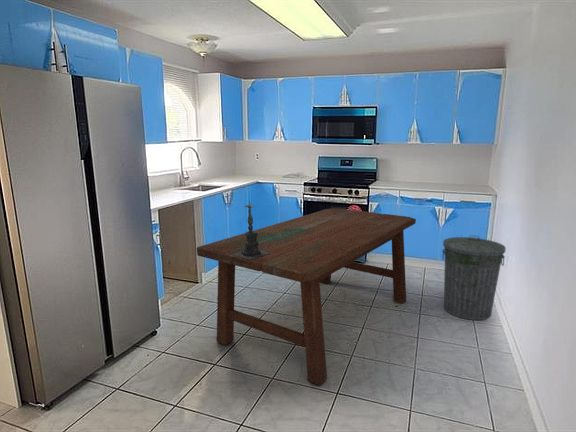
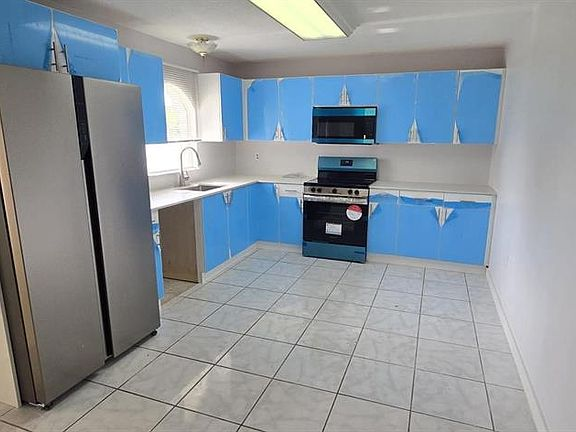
- trash can [441,234,507,321]
- dining table [196,207,417,387]
- candle holder [232,201,270,260]
